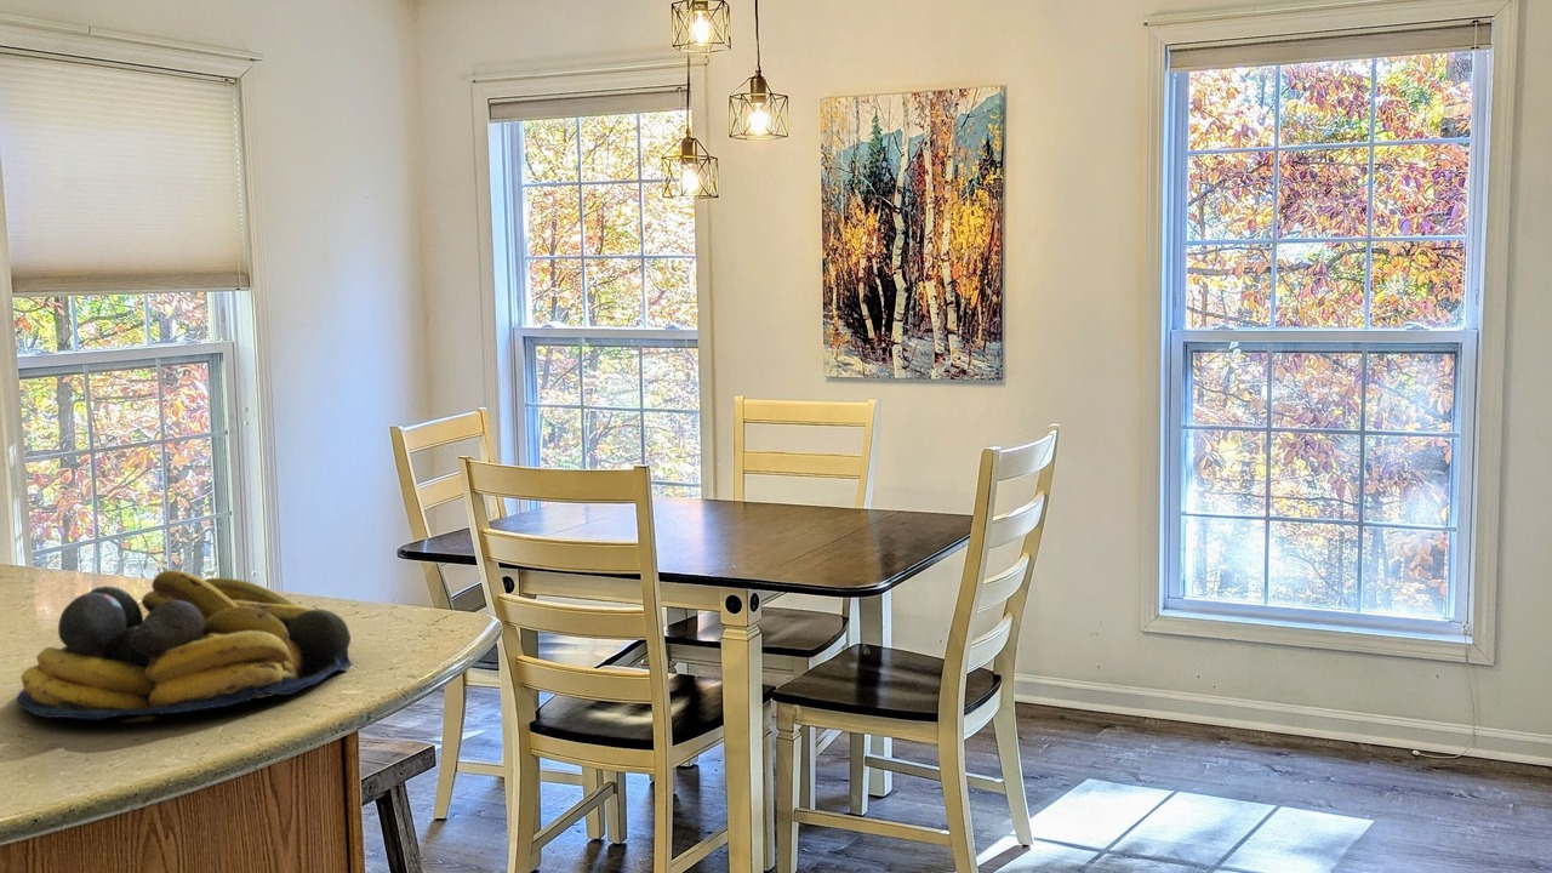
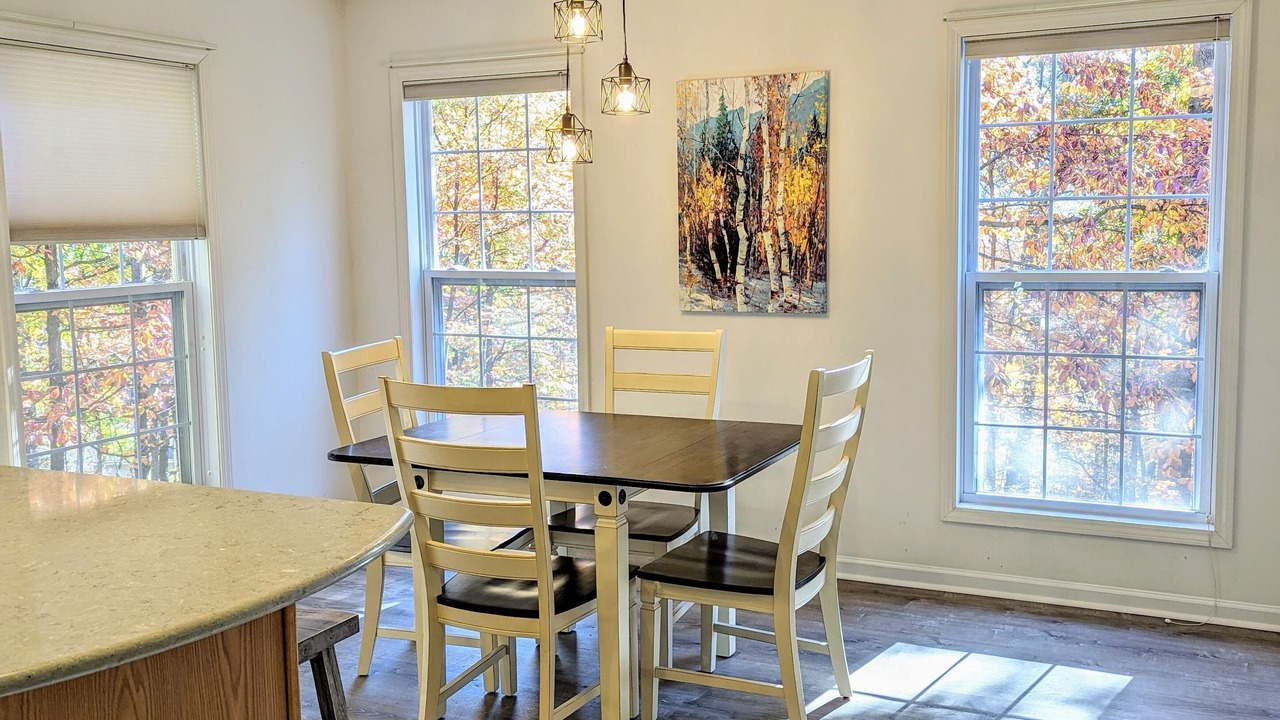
- fruit bowl [15,569,354,721]
